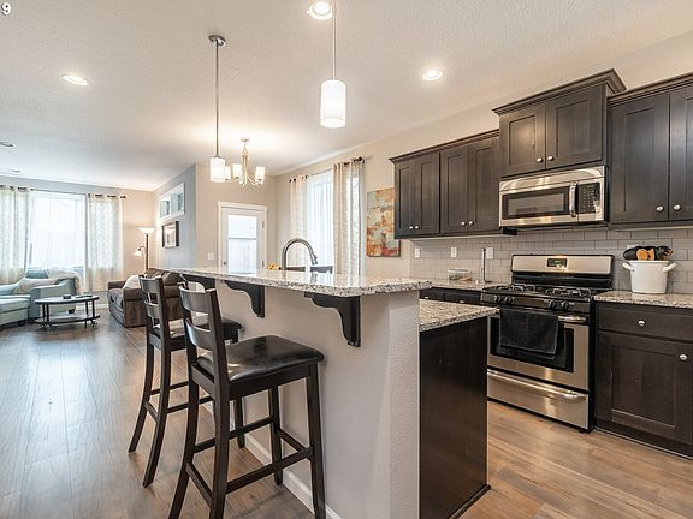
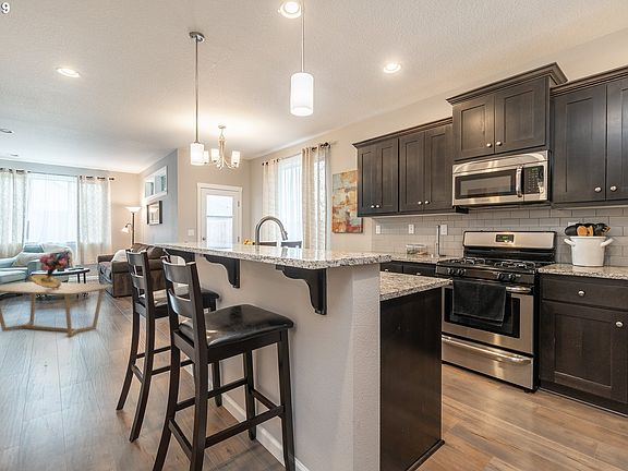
+ coffee table [0,281,113,338]
+ bouquet [25,250,72,289]
